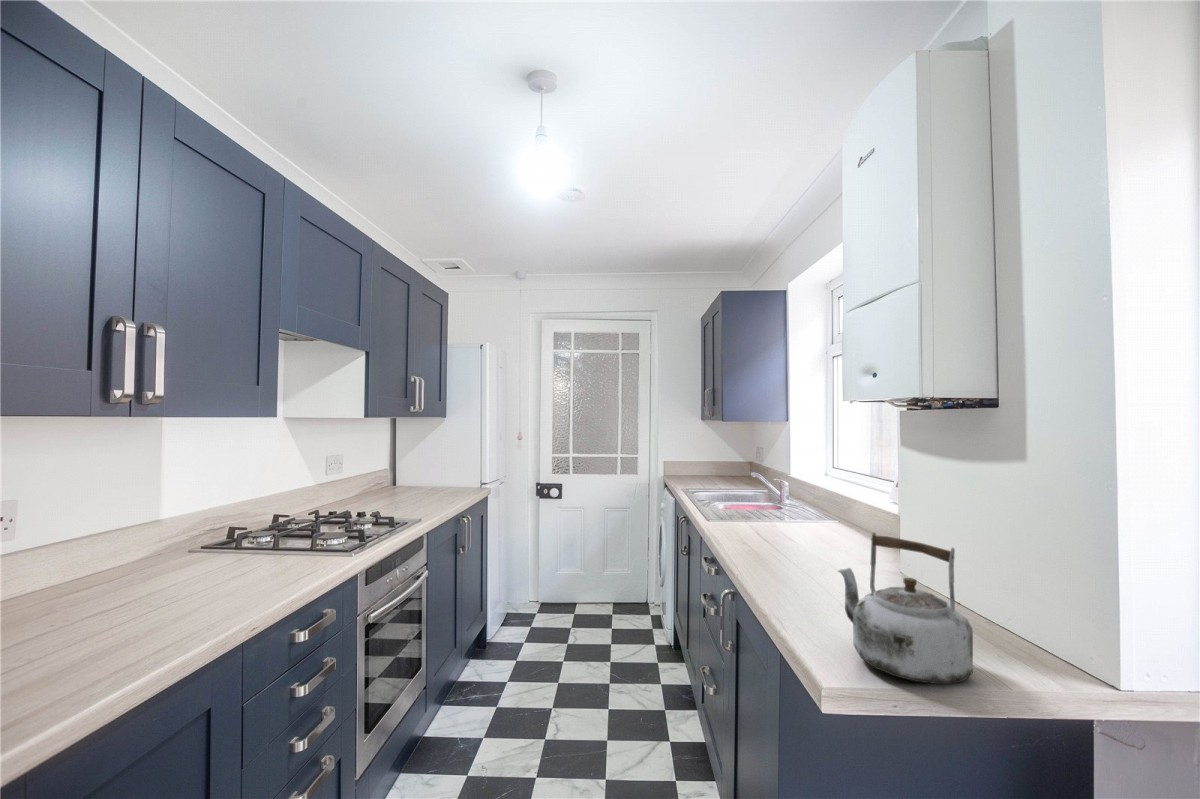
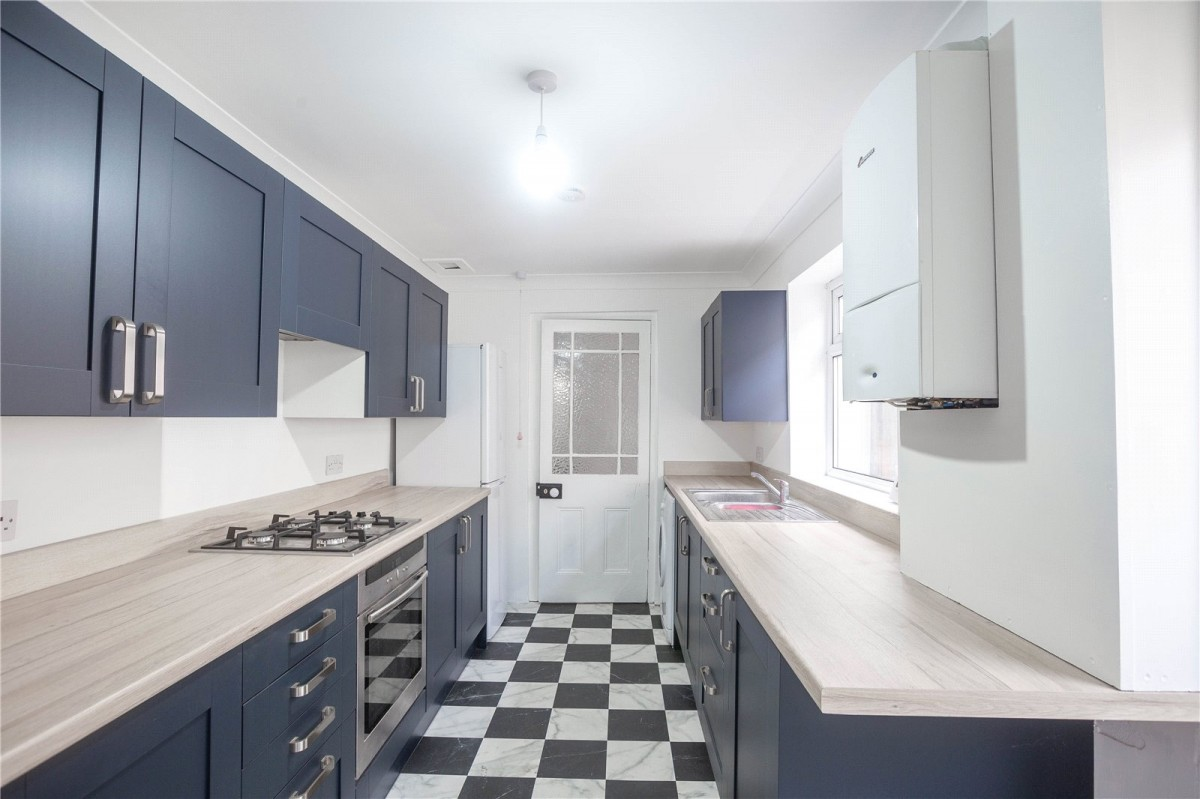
- kettle [836,531,974,685]
